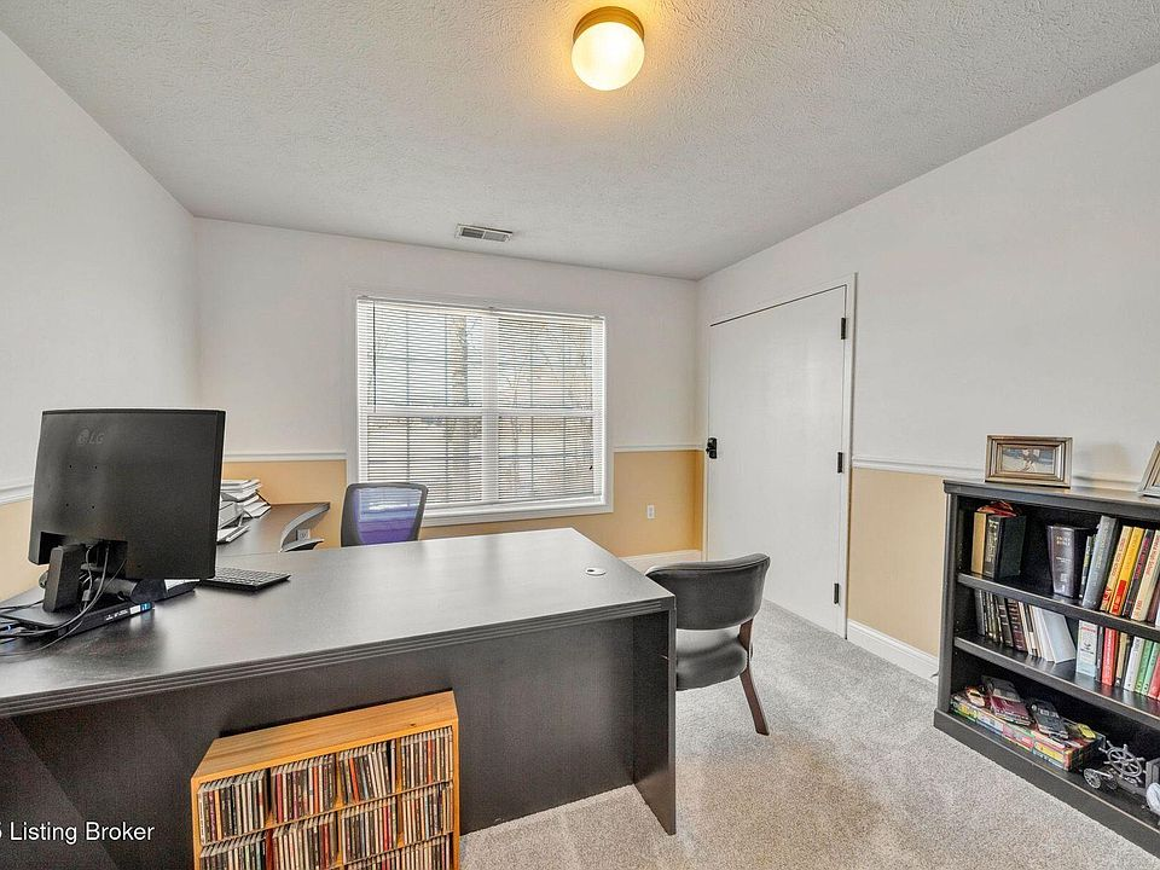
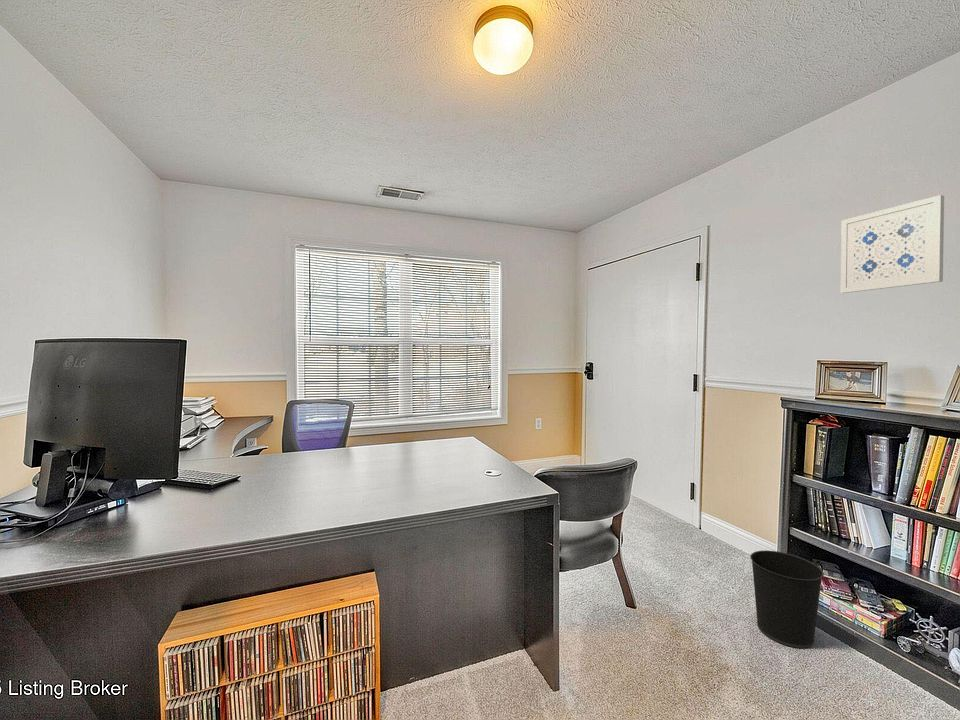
+ wall art [840,194,945,294]
+ wastebasket [749,550,825,649]
